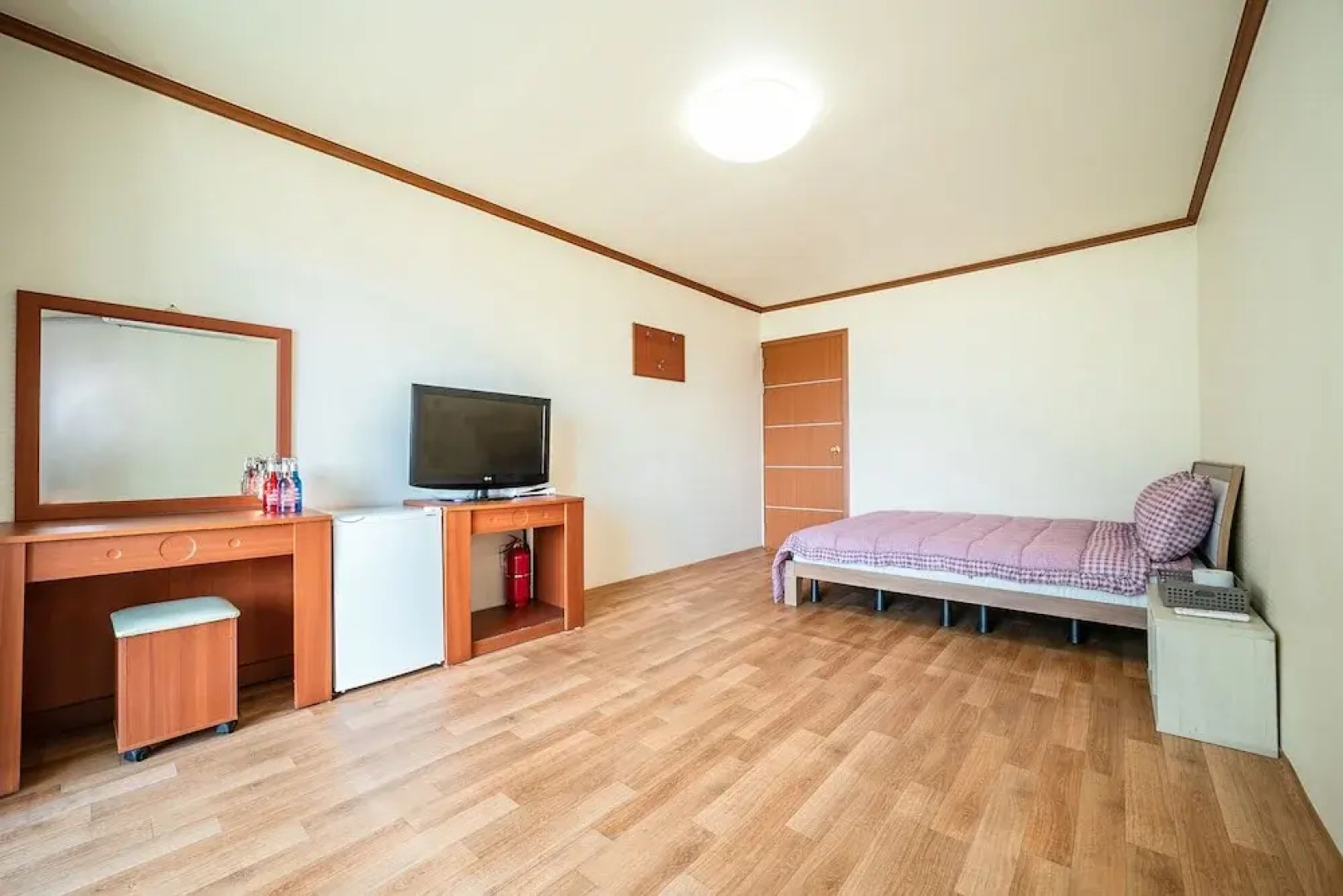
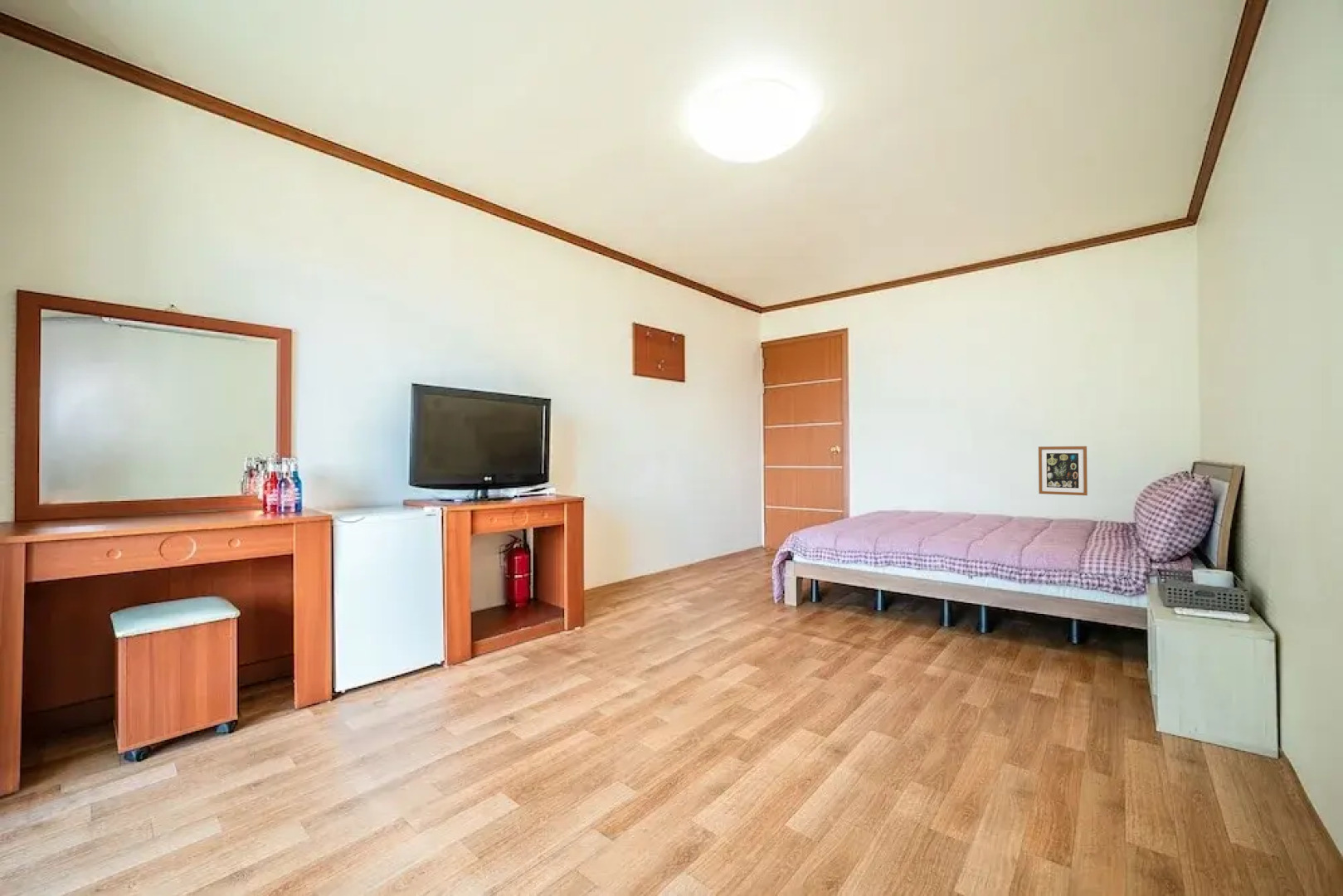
+ wall art [1038,446,1088,496]
